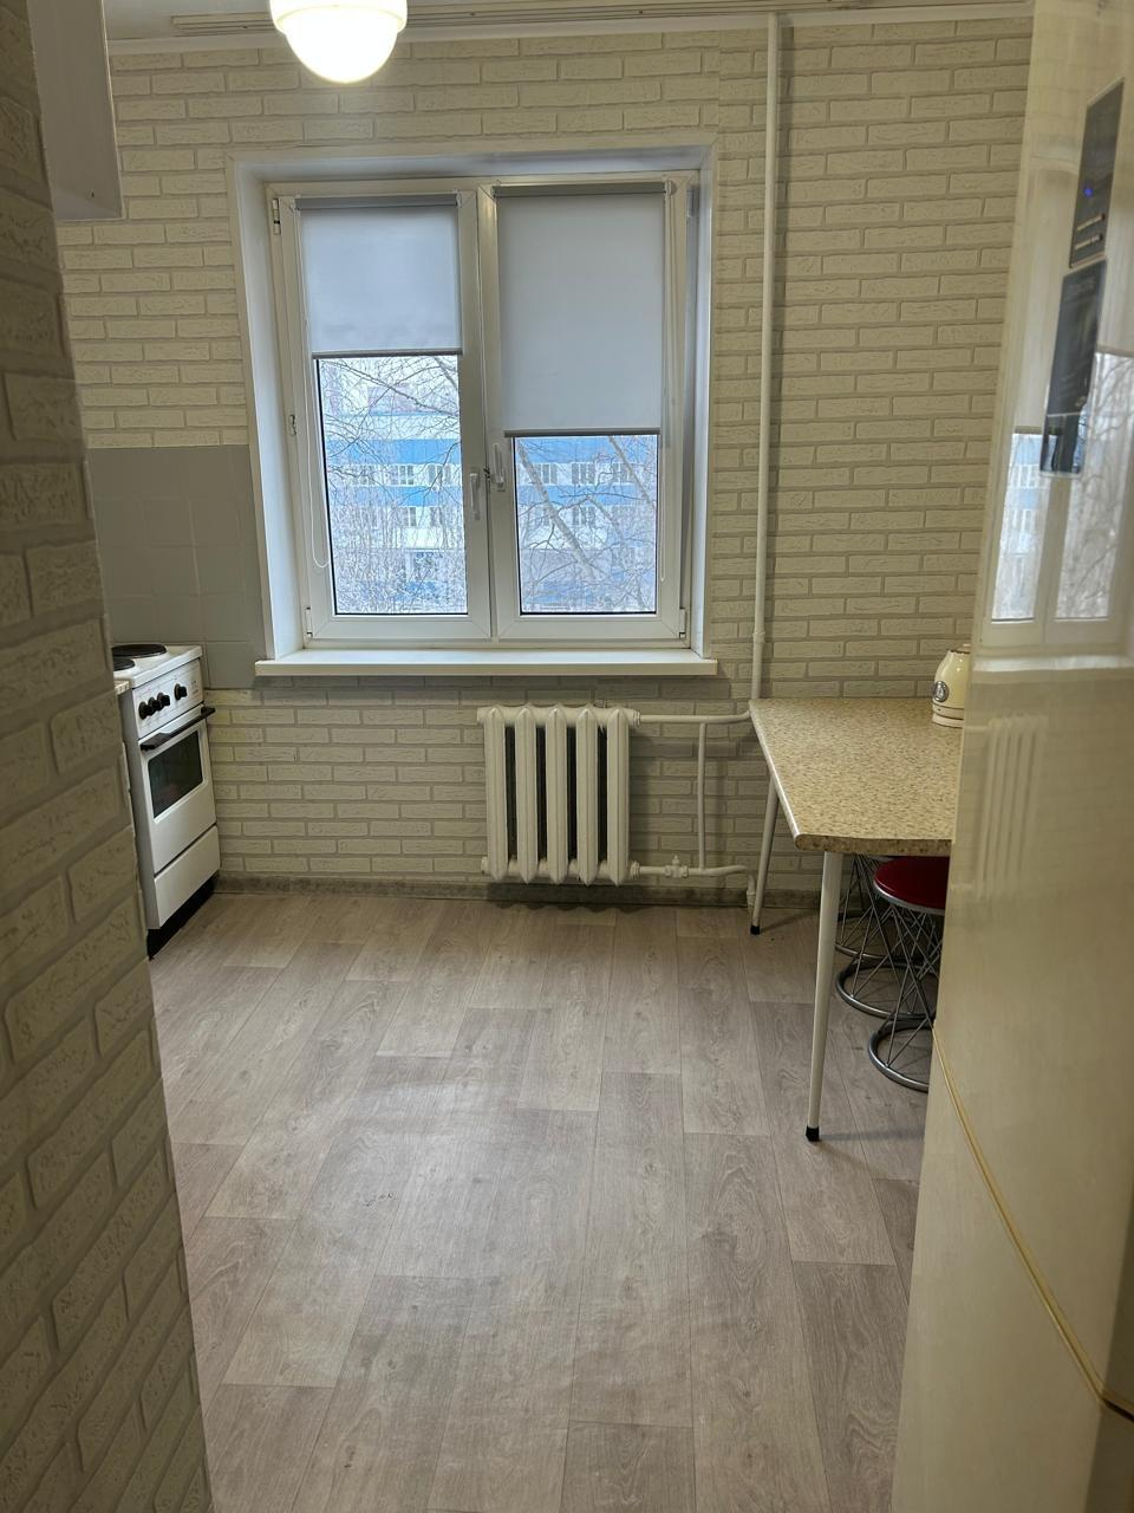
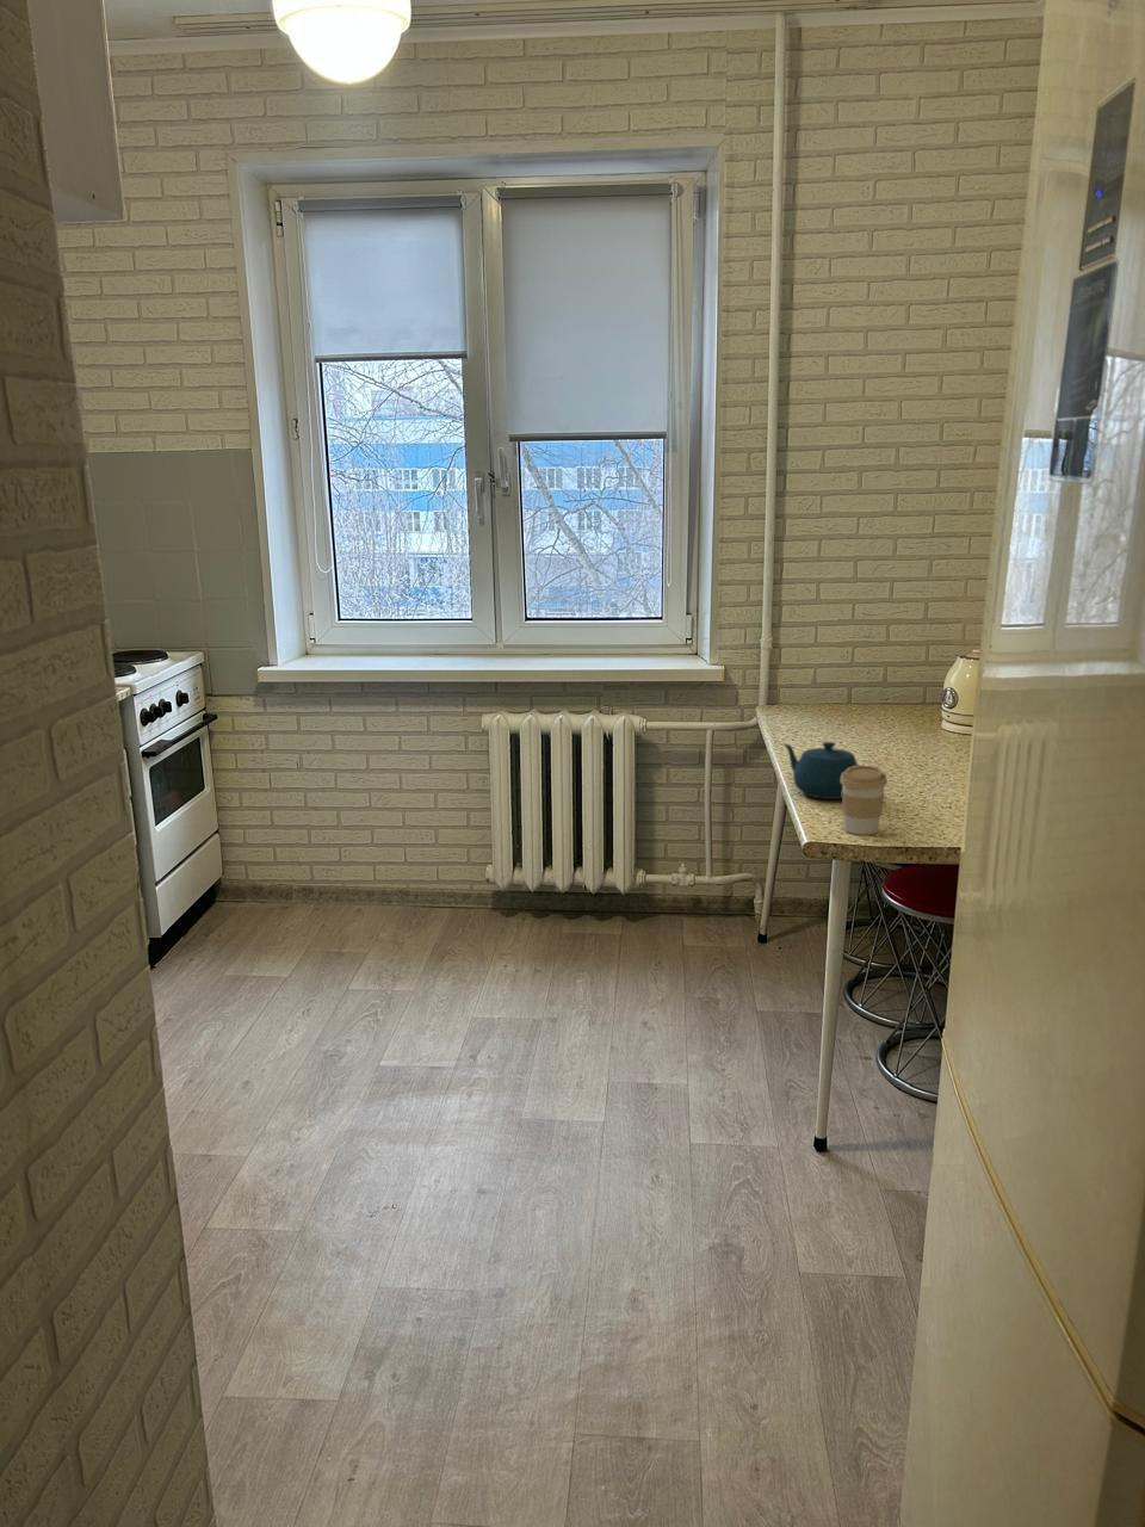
+ coffee cup [841,765,889,837]
+ teapot [782,741,862,801]
